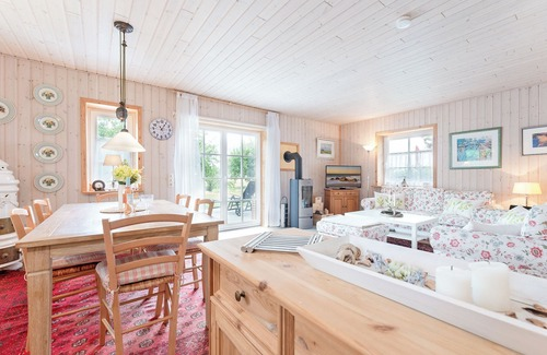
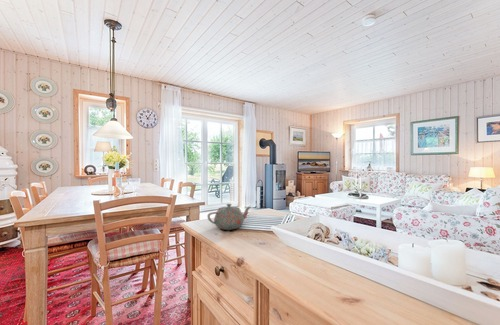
+ teapot [206,203,252,231]
